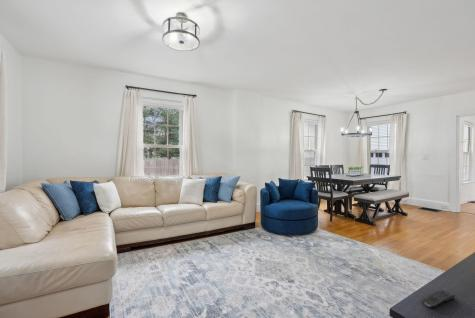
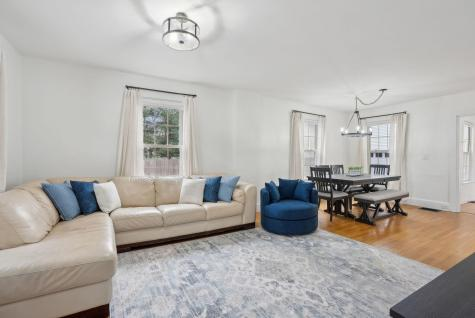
- remote control [422,289,456,308]
